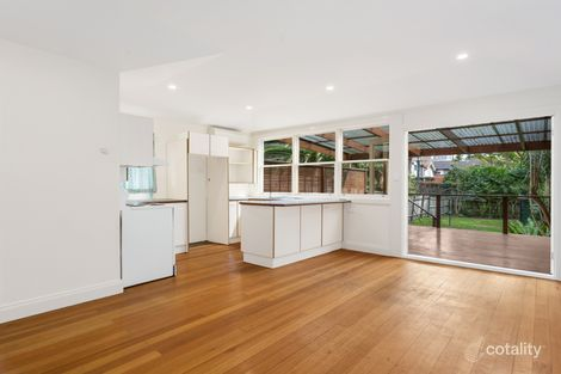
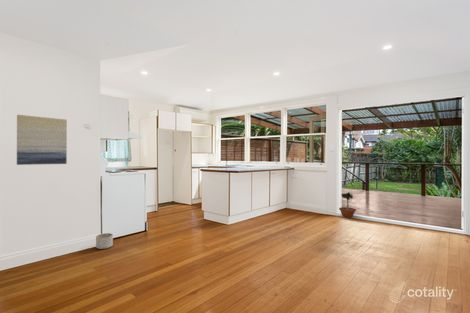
+ wall art [16,114,68,166]
+ potted tree [338,191,357,218]
+ planter [95,232,114,250]
